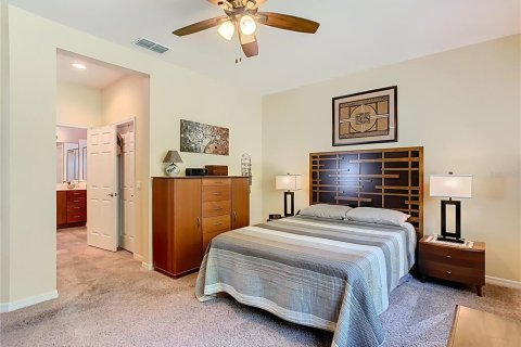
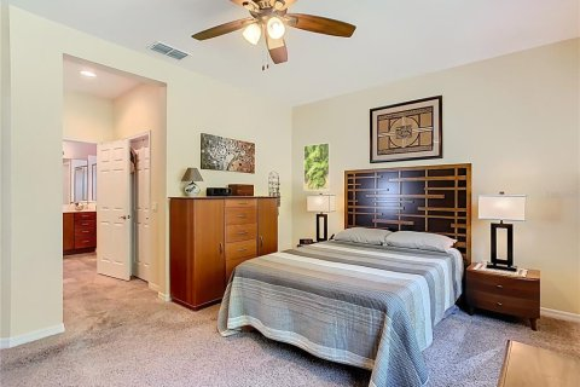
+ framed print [303,141,331,191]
